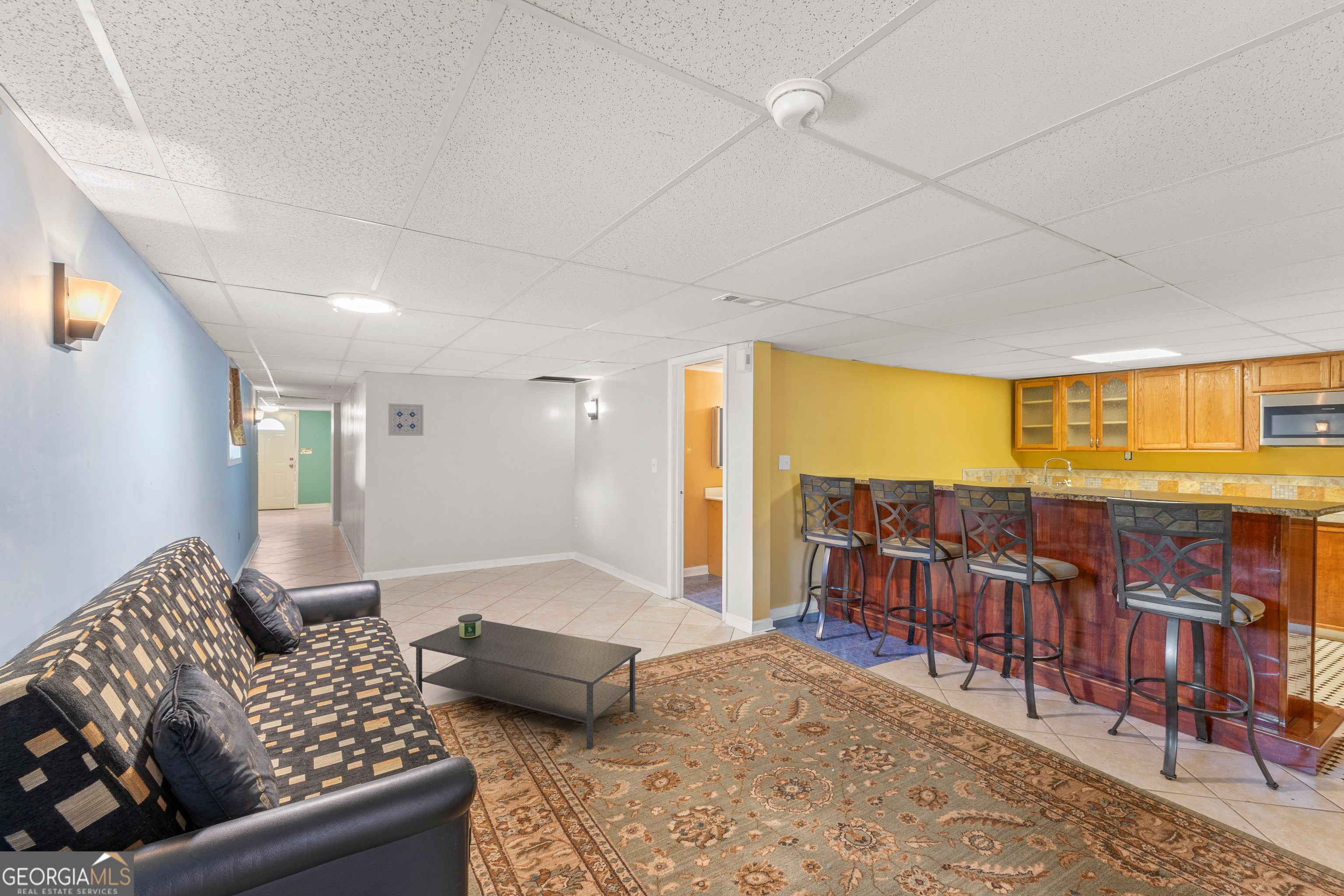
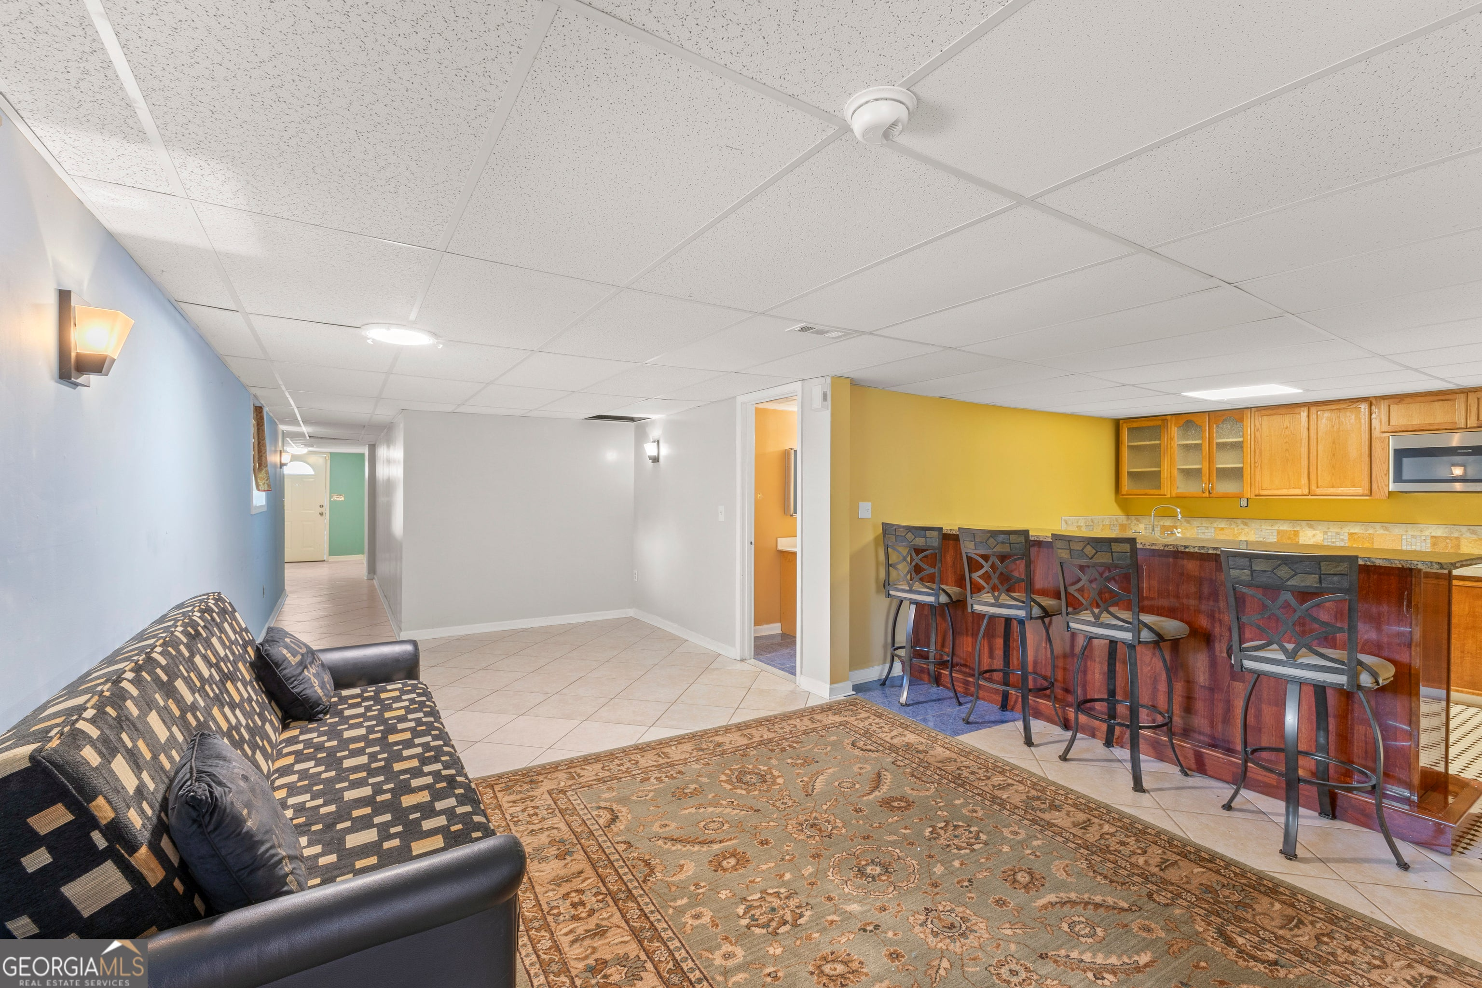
- coffee table [409,620,642,750]
- wall art [388,403,424,436]
- candle [458,613,483,638]
